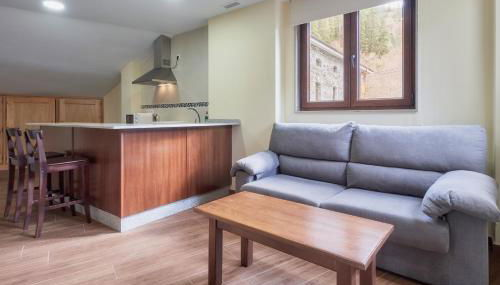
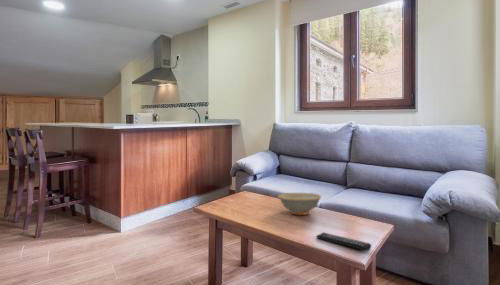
+ remote control [315,232,372,252]
+ dish [277,192,322,216]
